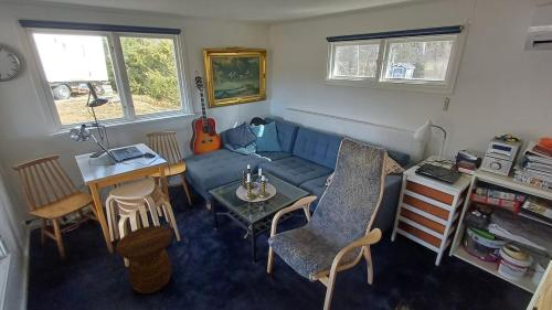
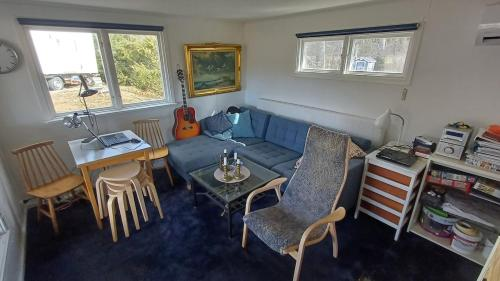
- side table [115,224,173,295]
